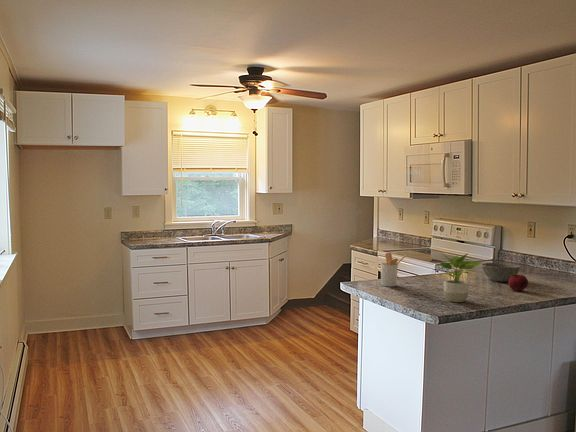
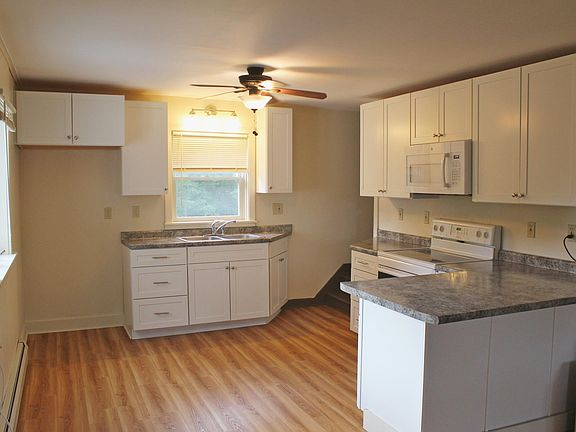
- fruit [507,273,529,292]
- potted plant [439,252,484,303]
- utensil holder [379,252,407,288]
- bowl [480,262,522,283]
